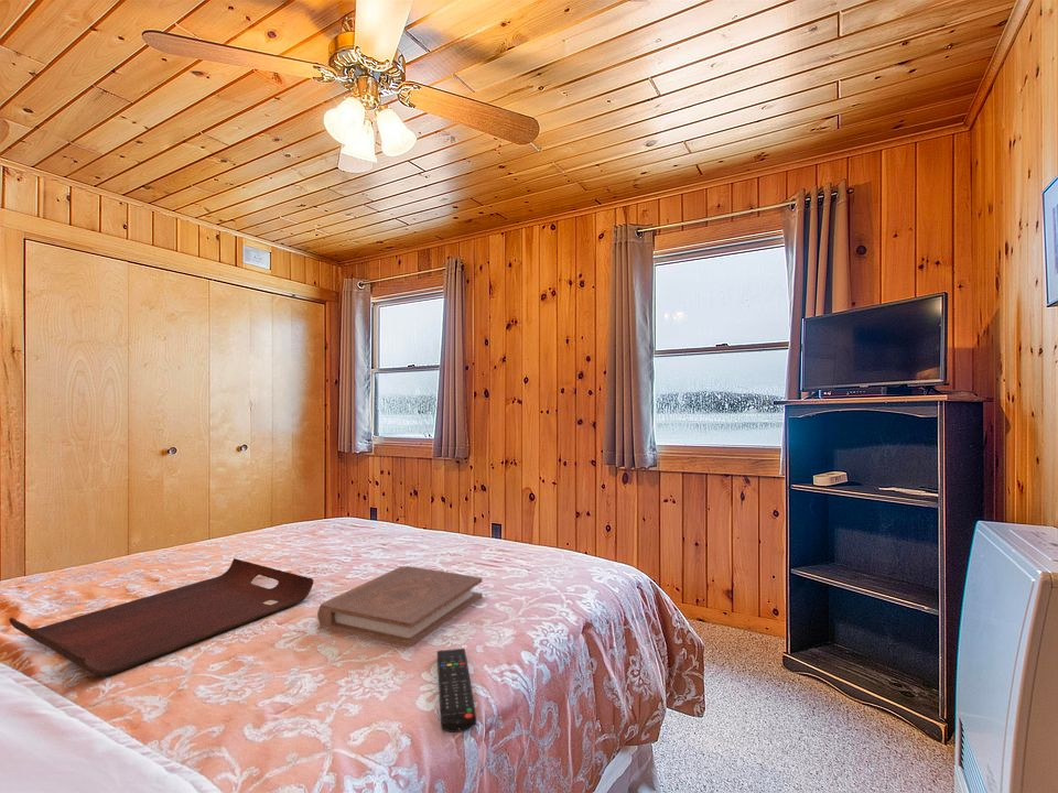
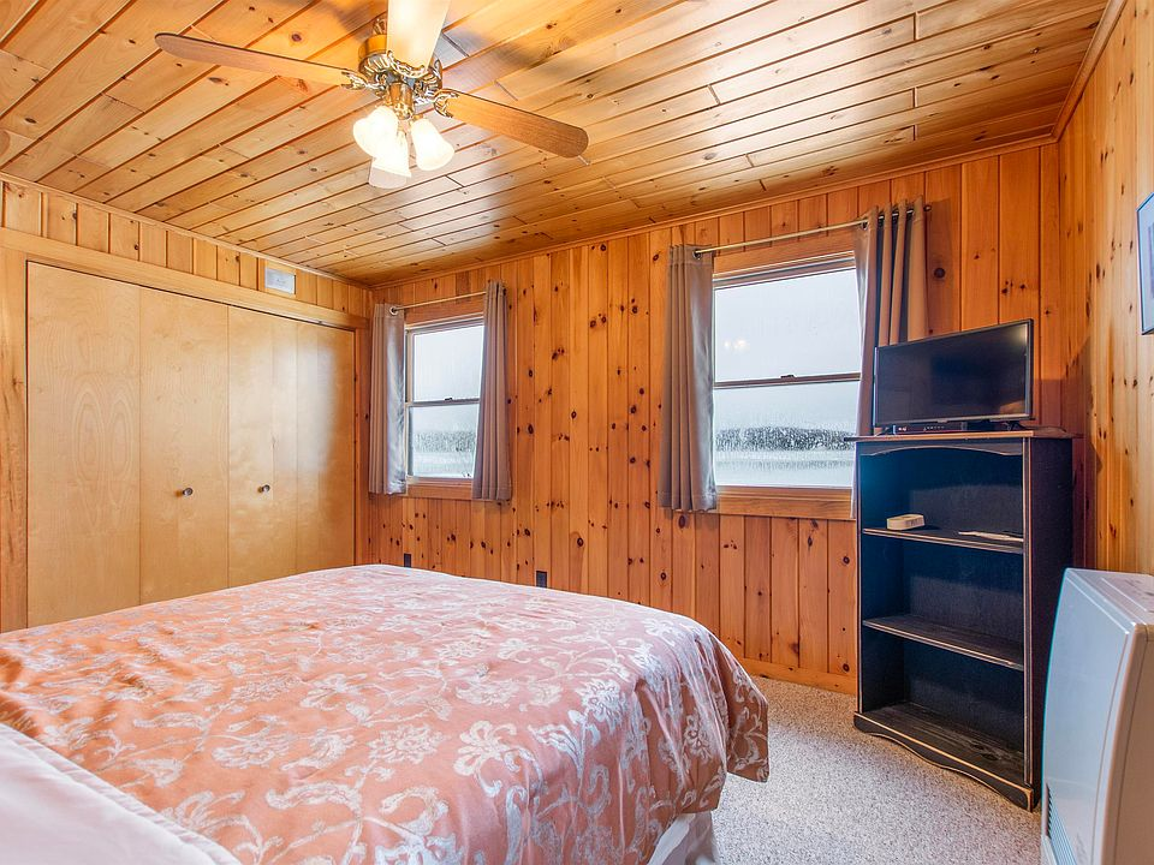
- remote control [436,648,477,734]
- serving tray [8,557,314,676]
- book [316,565,484,648]
